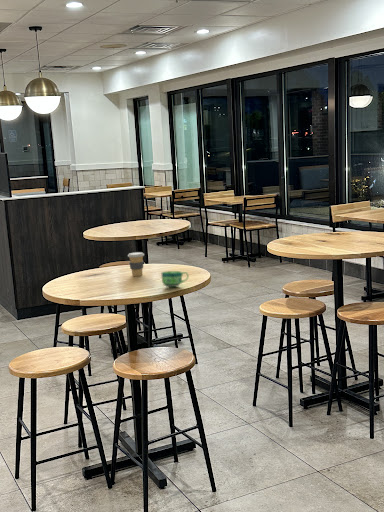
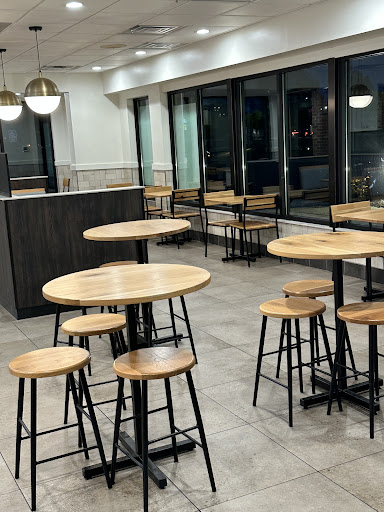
- cup [161,270,190,288]
- coffee cup [127,251,145,277]
